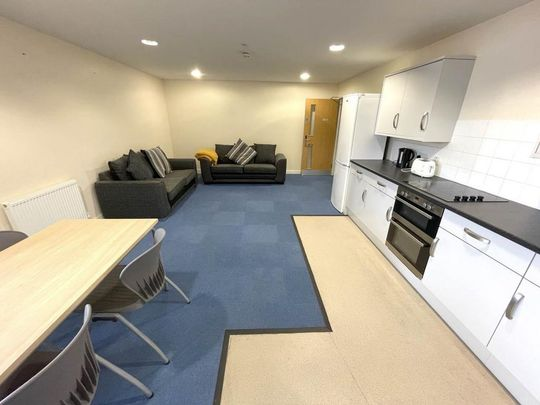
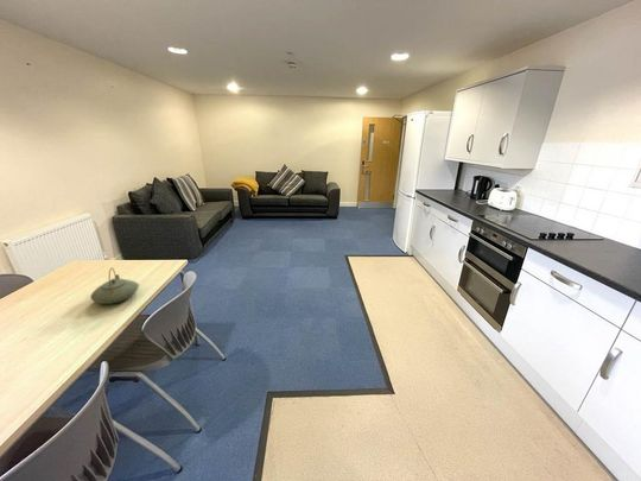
+ teapot [90,266,140,305]
